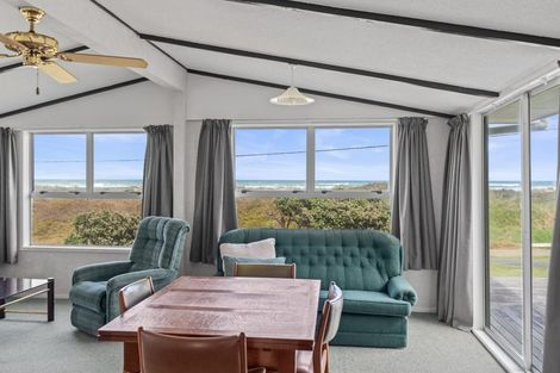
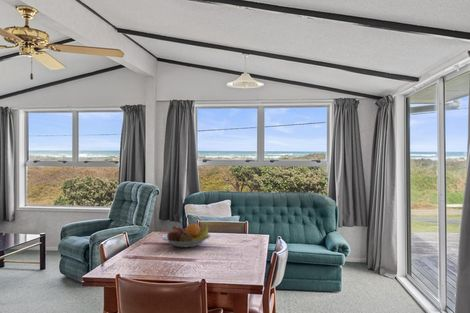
+ fruit bowl [161,223,212,248]
